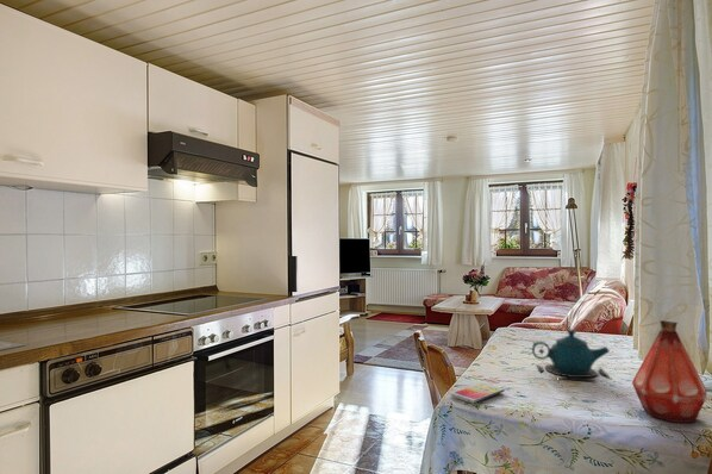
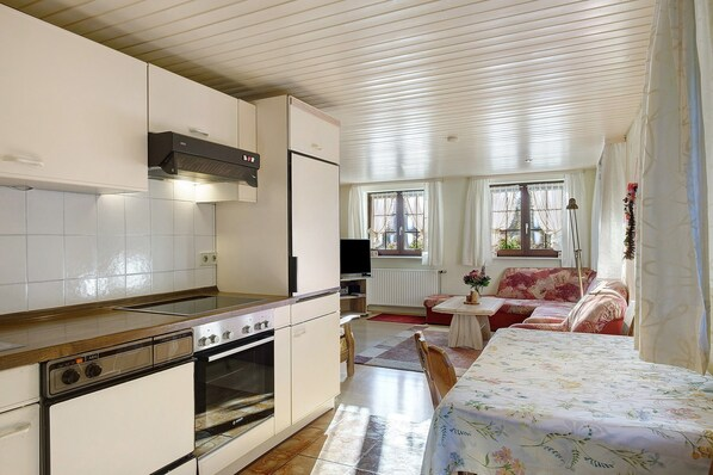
- bottle [631,319,708,424]
- smartphone [450,382,506,404]
- teapot [531,329,611,382]
